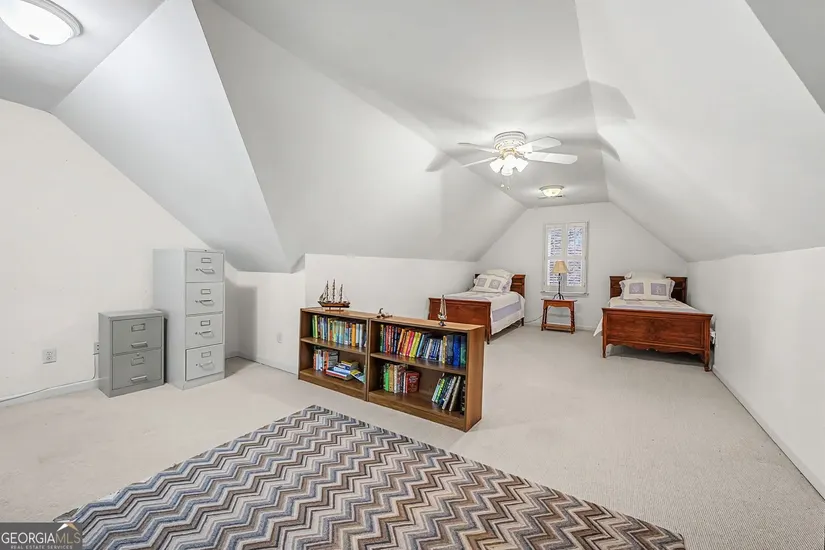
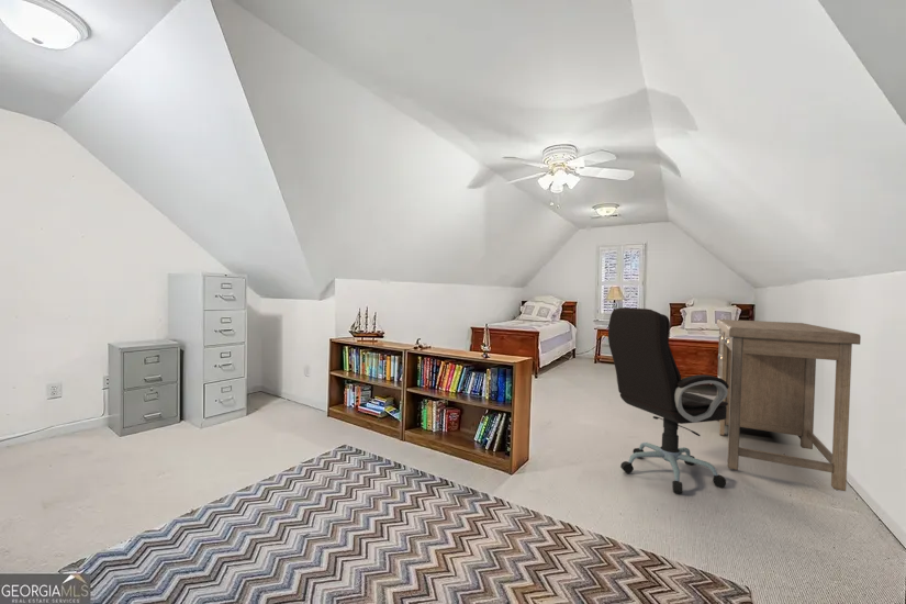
+ office chair [607,306,729,495]
+ desk [716,318,862,492]
